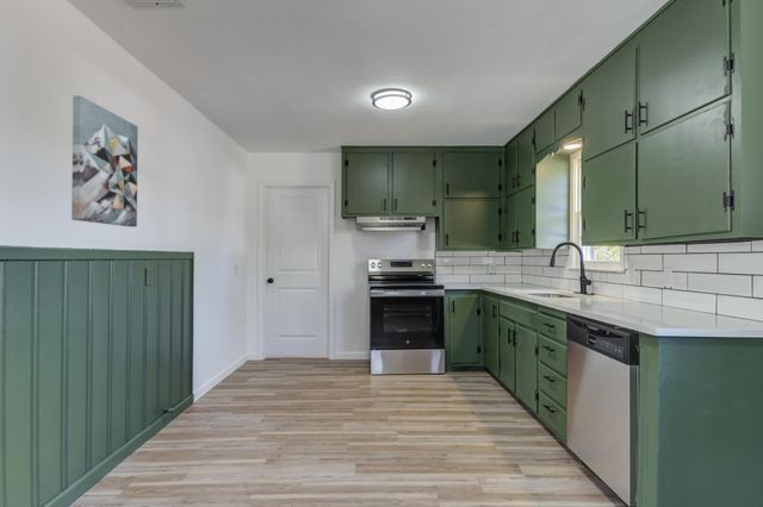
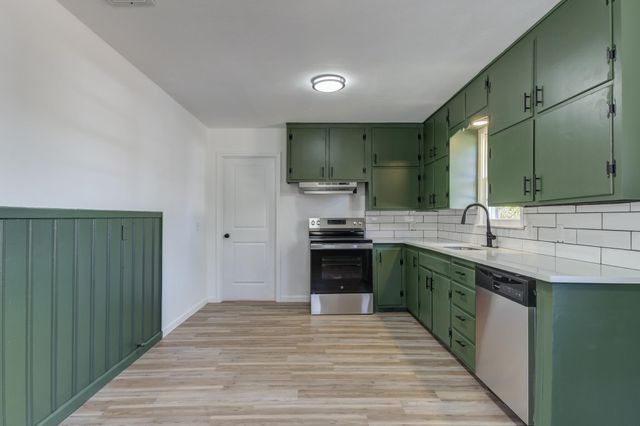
- wall art [70,94,139,227]
